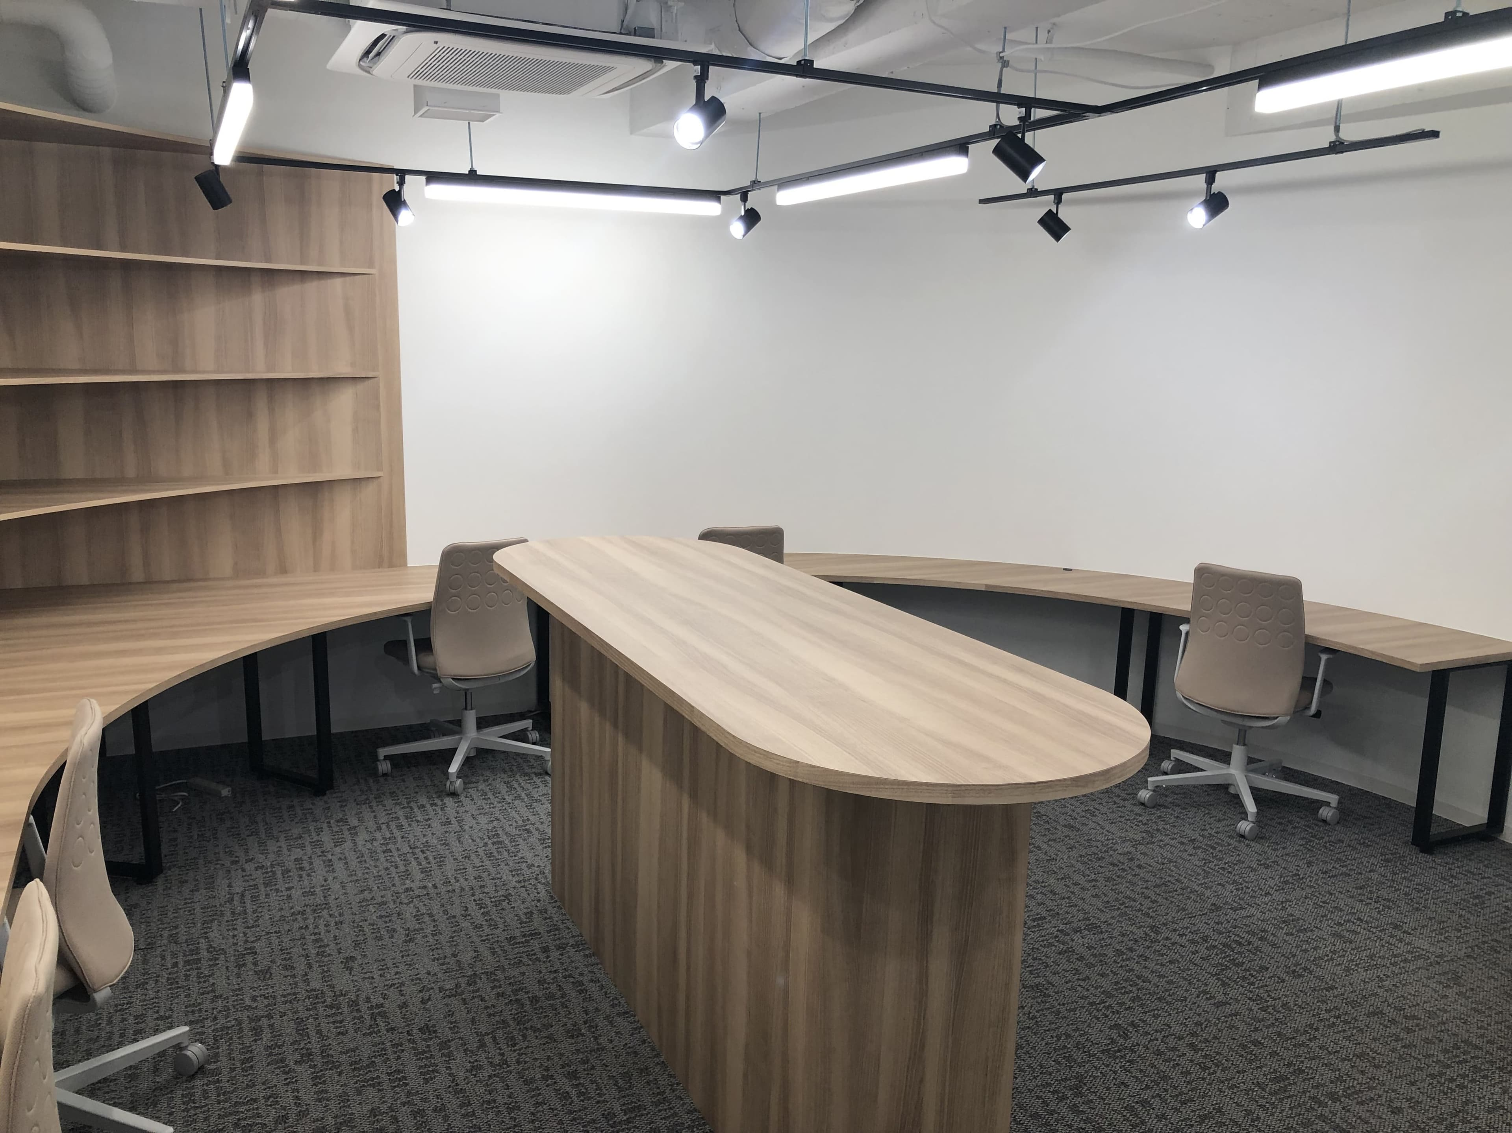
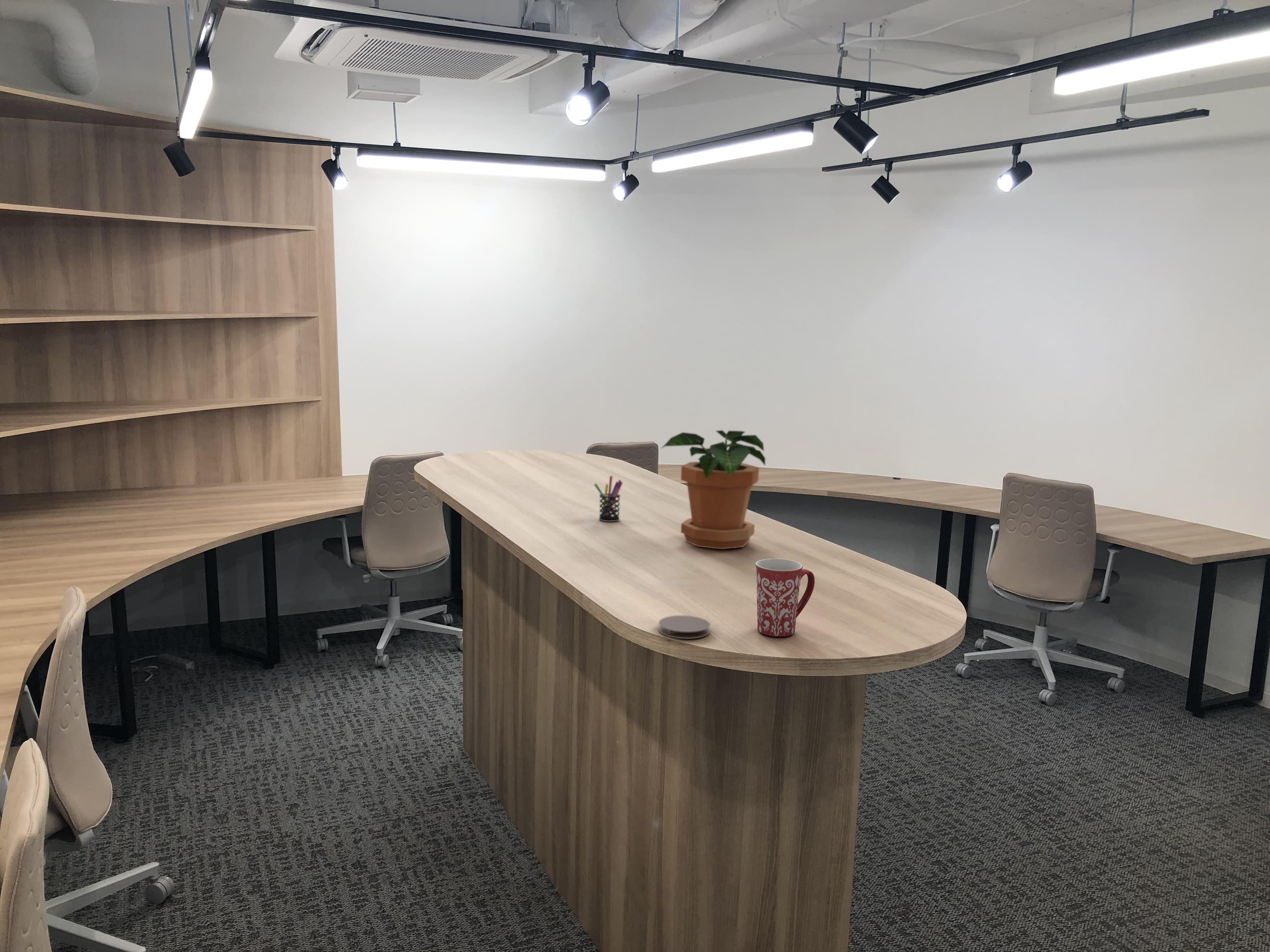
+ pen holder [594,475,623,522]
+ mug [755,558,815,637]
+ potted plant [660,430,766,549]
+ coaster [658,615,710,639]
